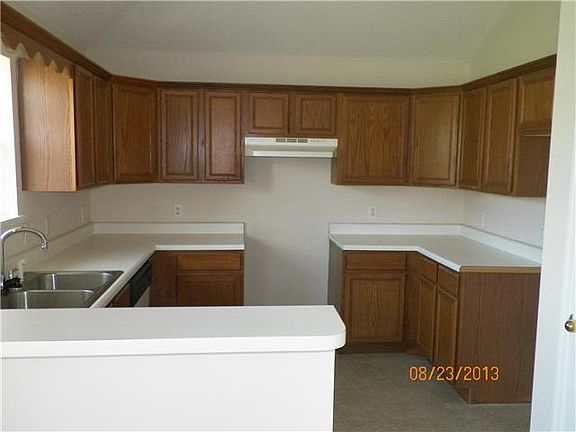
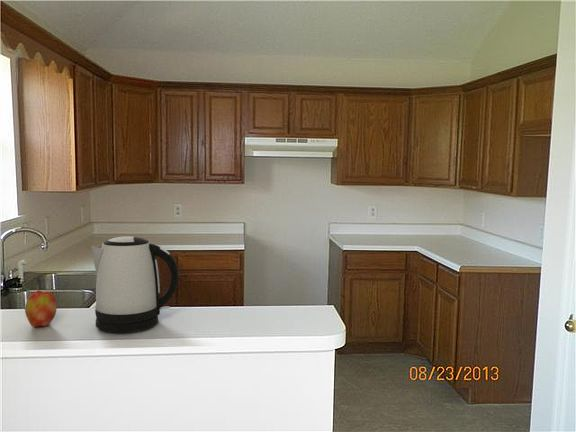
+ kettle [90,235,180,333]
+ apple [24,285,58,328]
